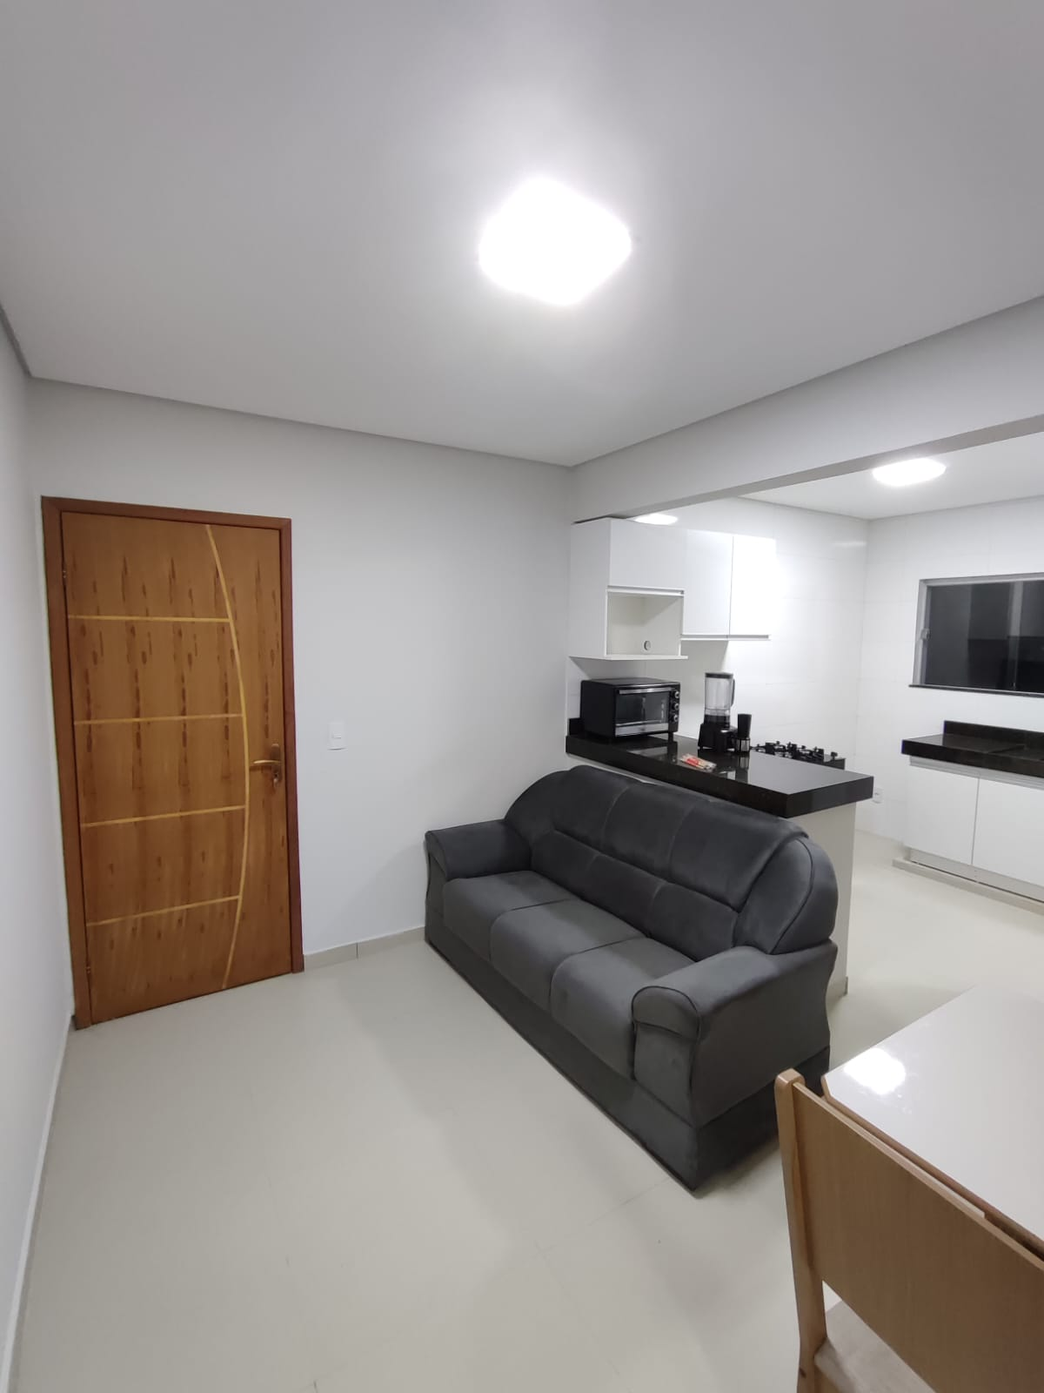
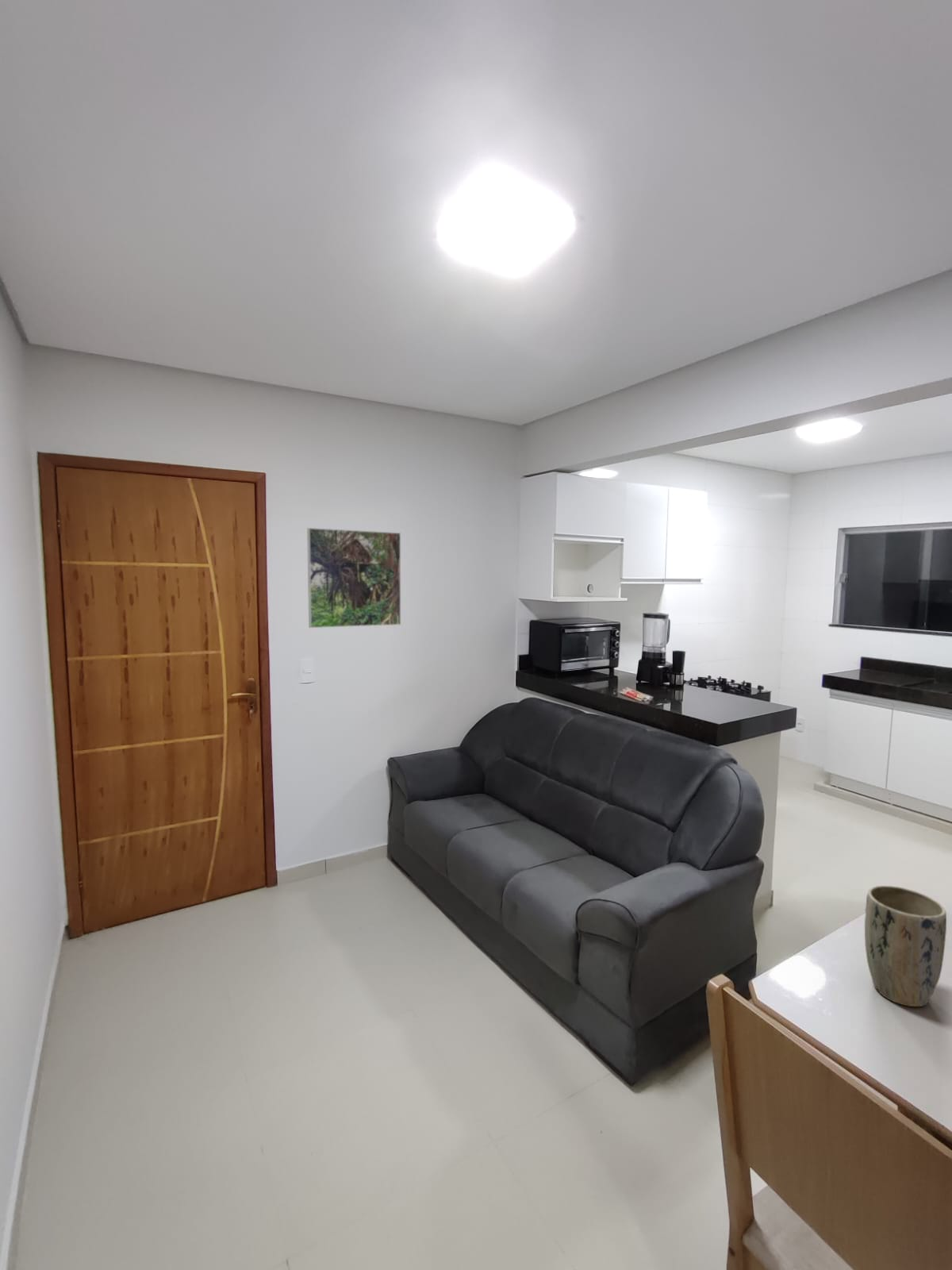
+ plant pot [864,885,947,1007]
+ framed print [306,527,401,629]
